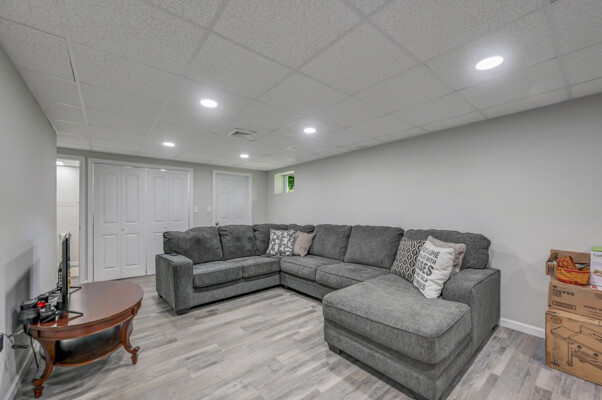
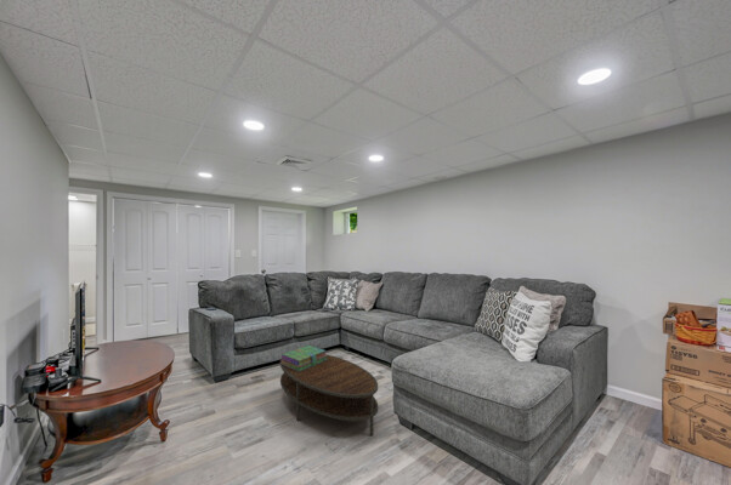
+ coffee table [279,353,379,438]
+ stack of books [279,344,327,371]
